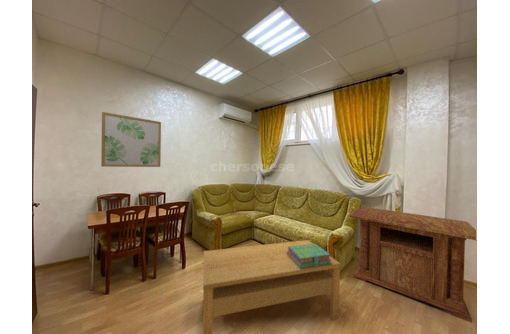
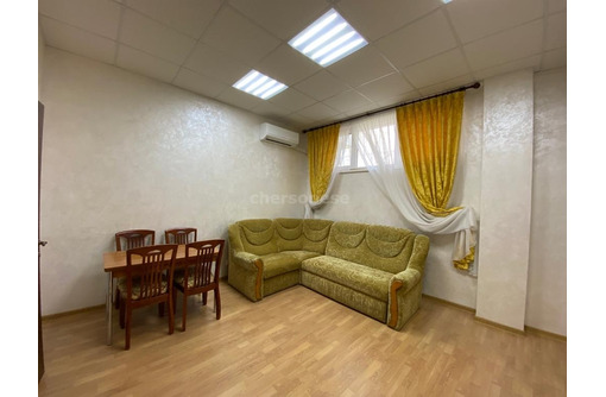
- stack of books [287,243,331,269]
- cabinet [348,205,477,324]
- wall art [100,111,162,168]
- coffee table [202,239,342,334]
